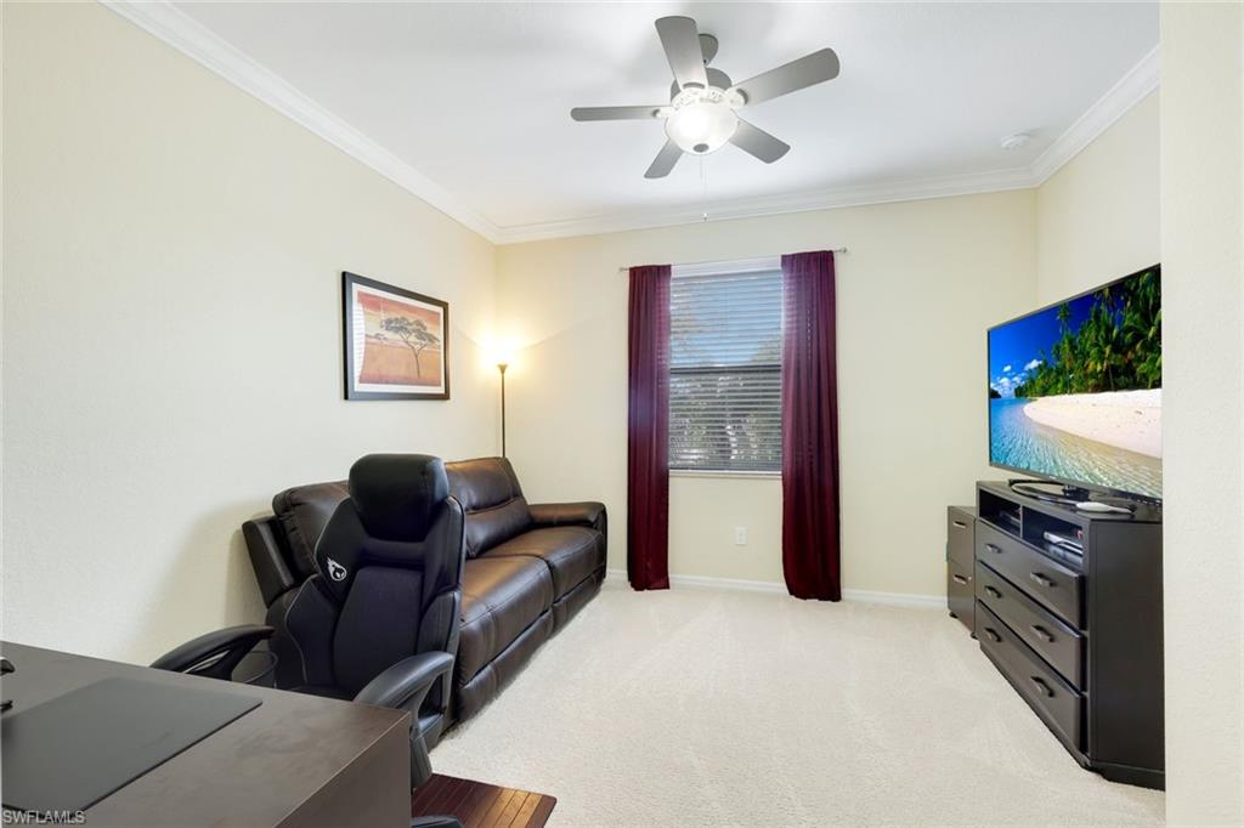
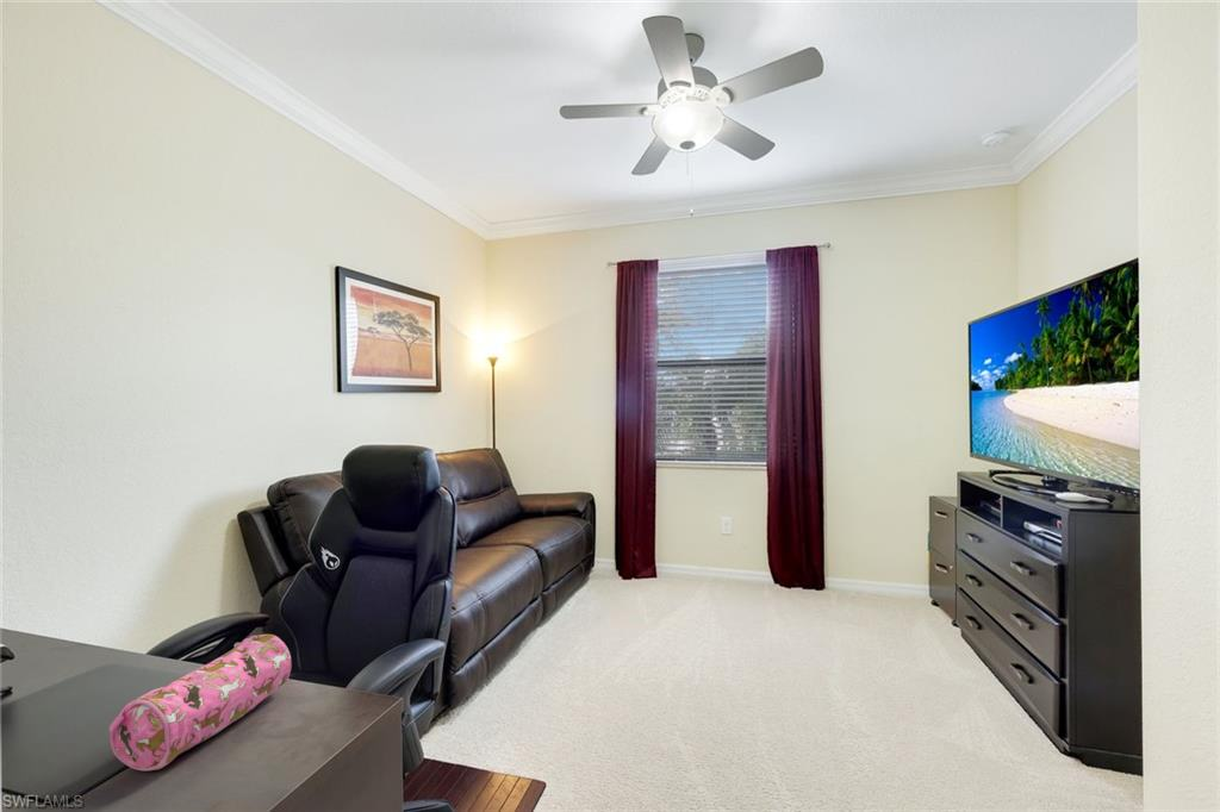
+ pencil case [108,633,292,772]
